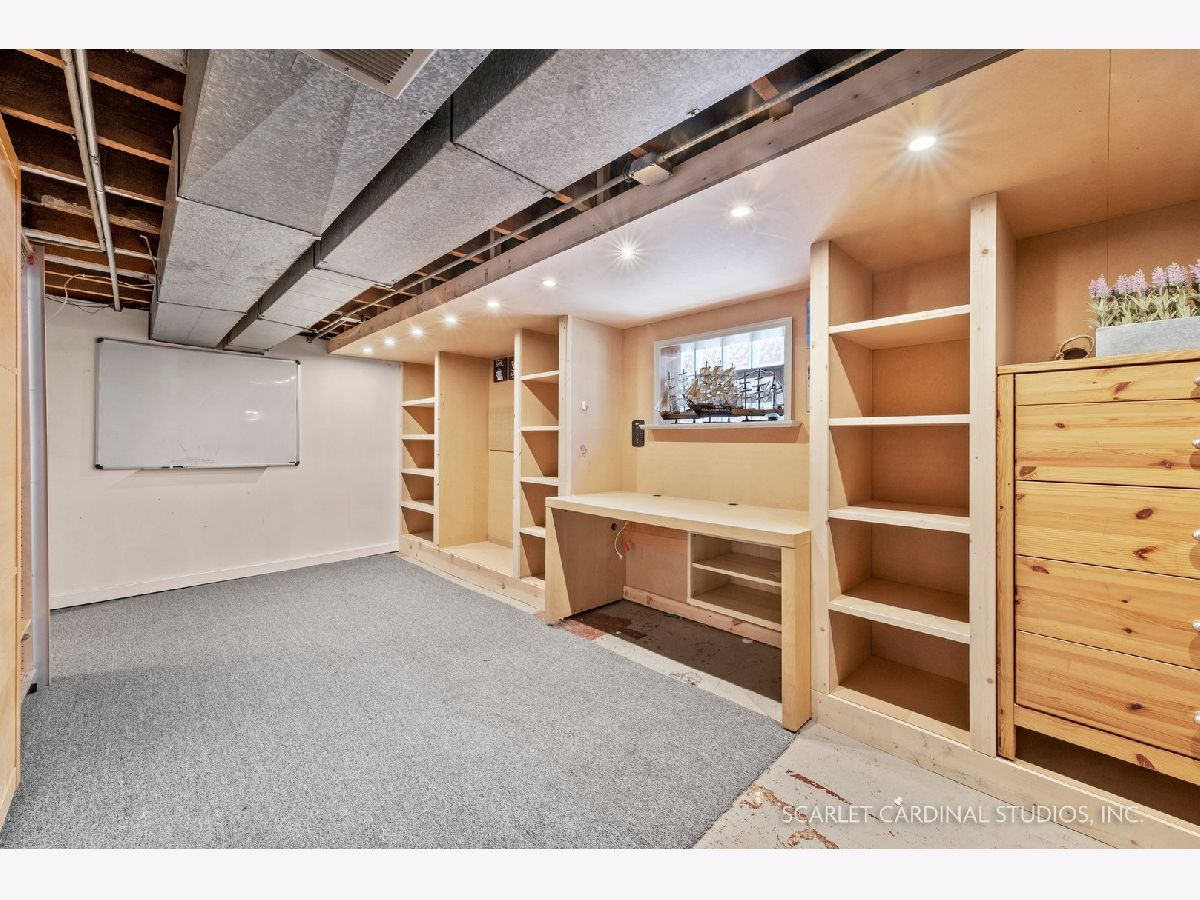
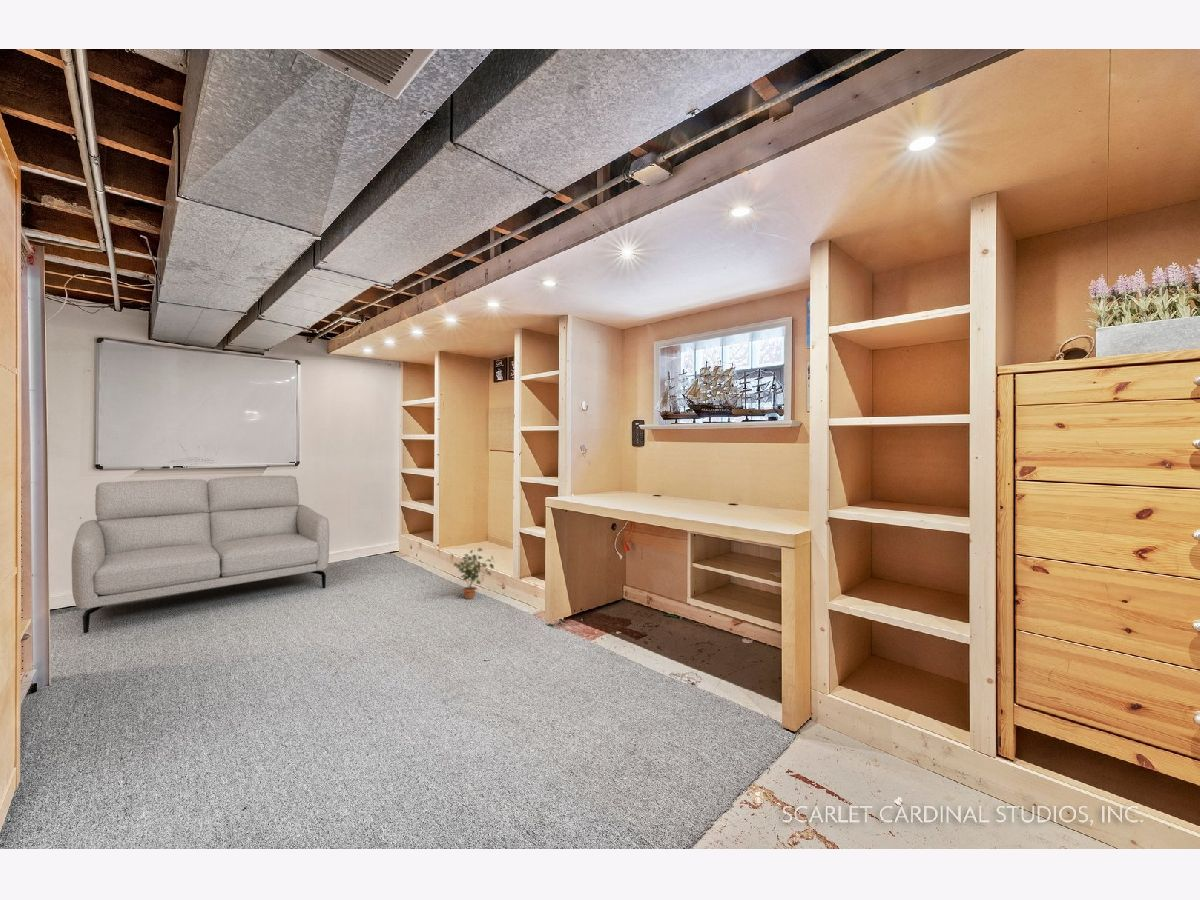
+ sofa [70,475,330,634]
+ potted plant [453,547,496,600]
